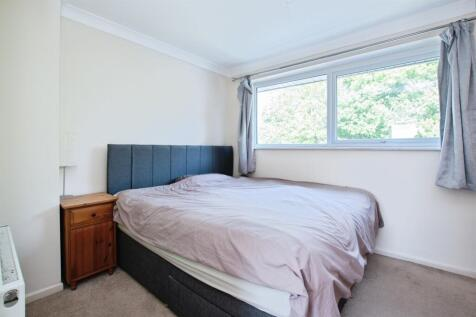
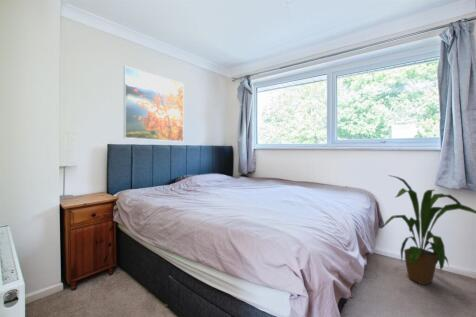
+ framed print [123,65,185,143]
+ house plant [379,174,476,286]
